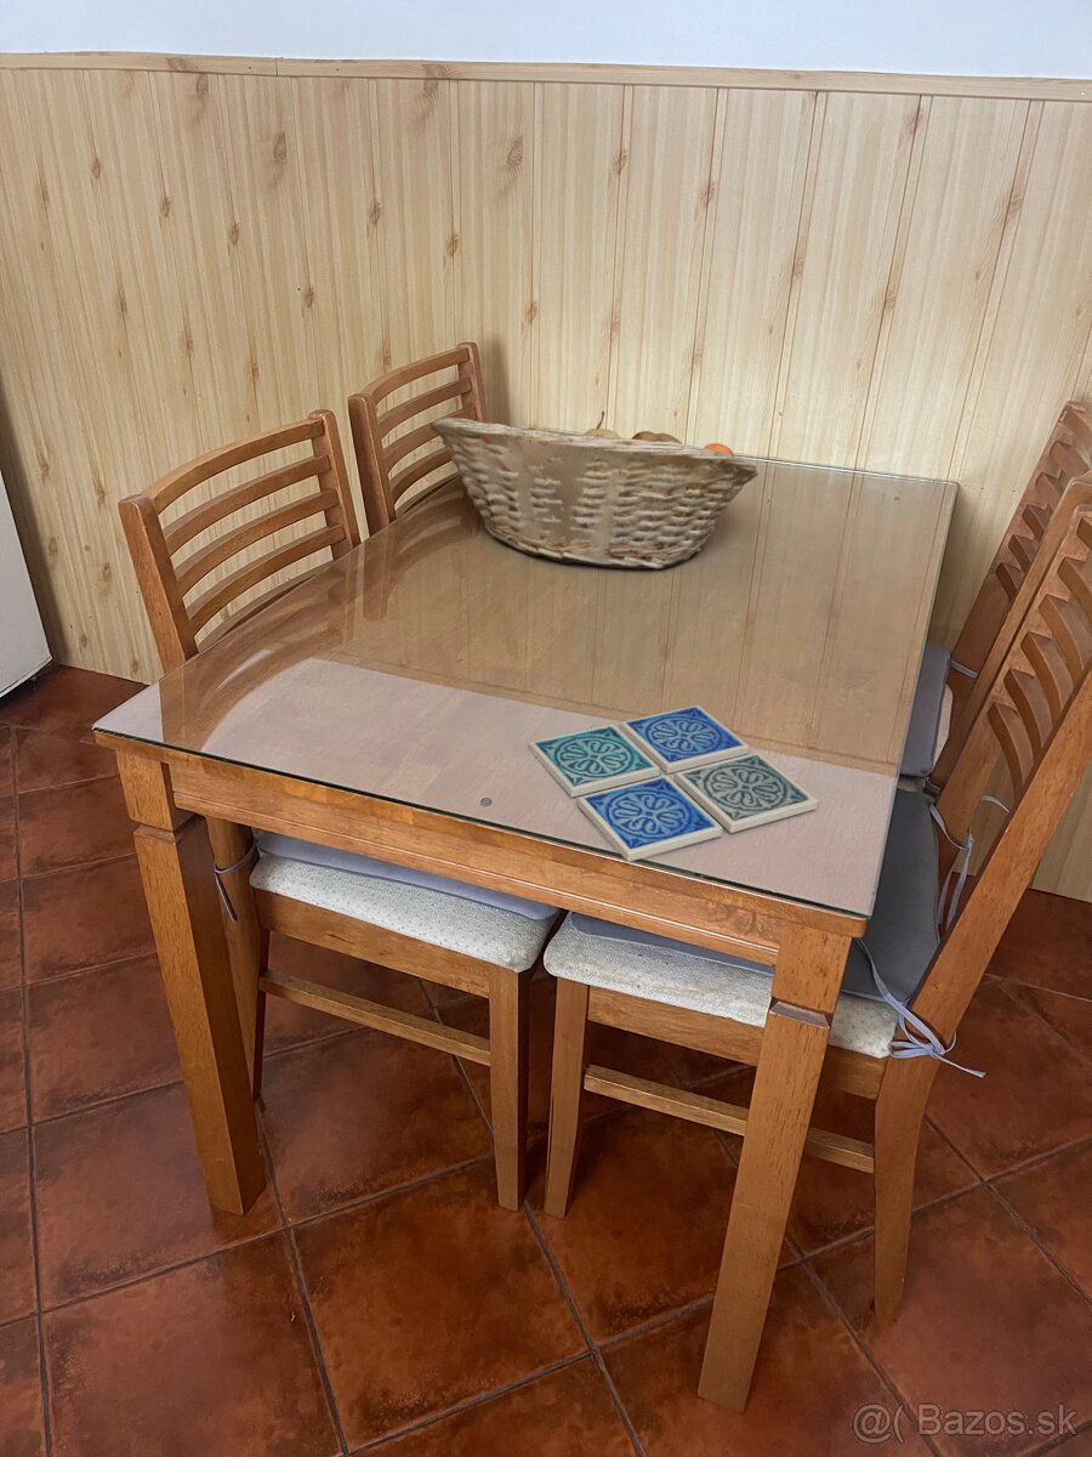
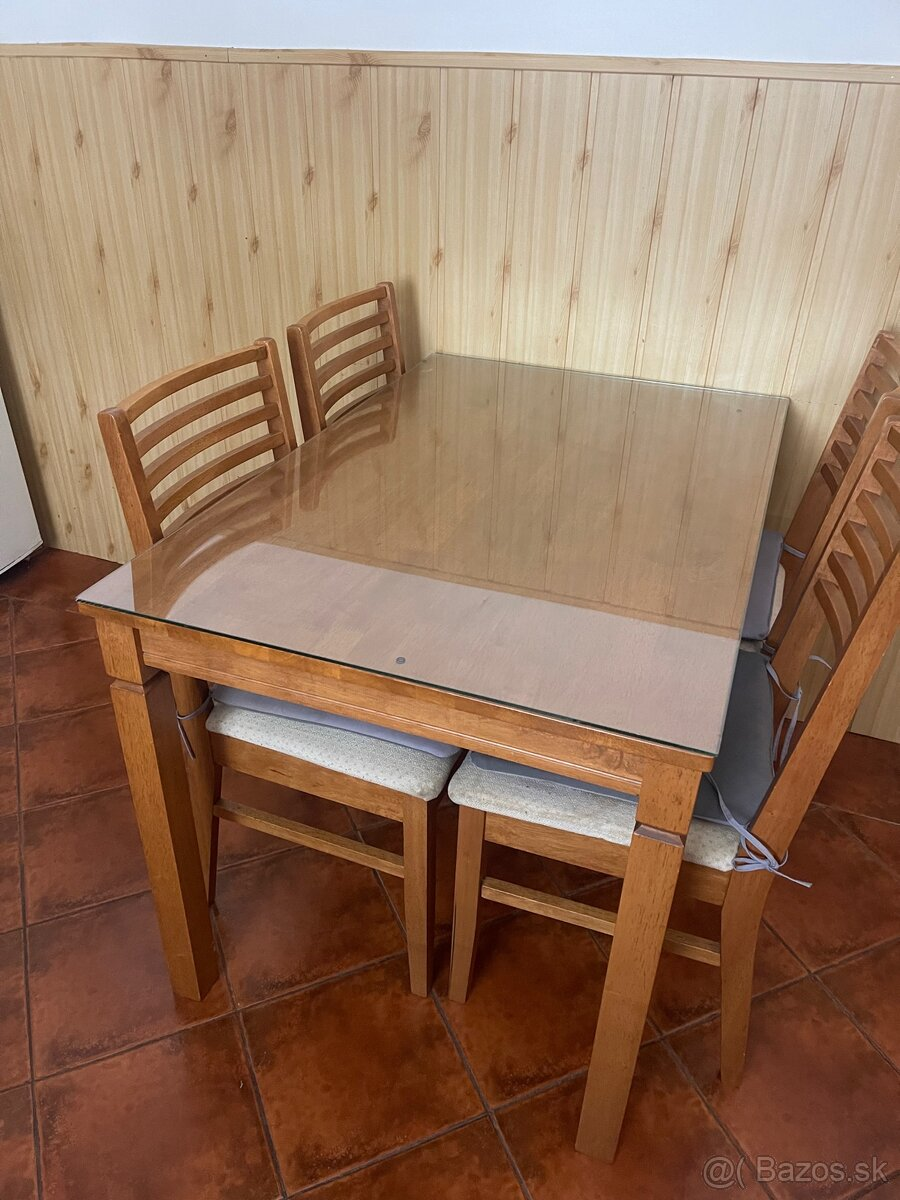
- drink coaster [528,704,819,863]
- fruit basket [428,410,760,569]
